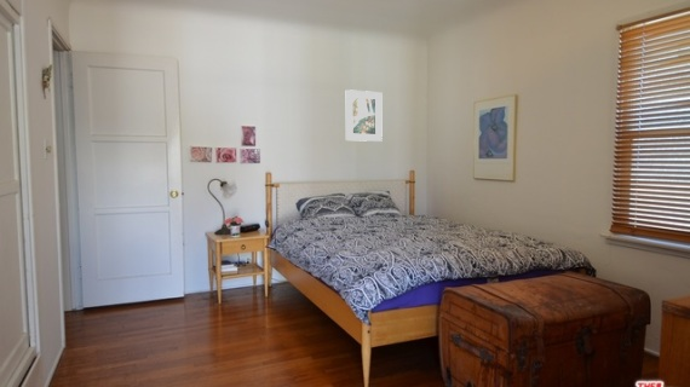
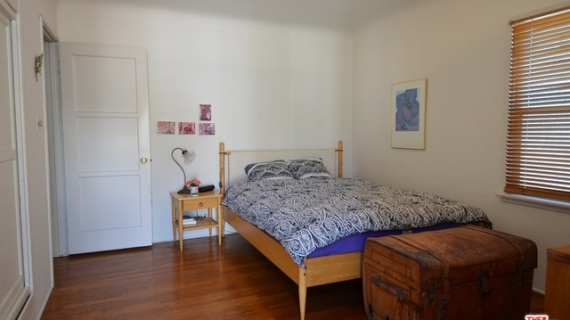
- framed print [345,88,384,143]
